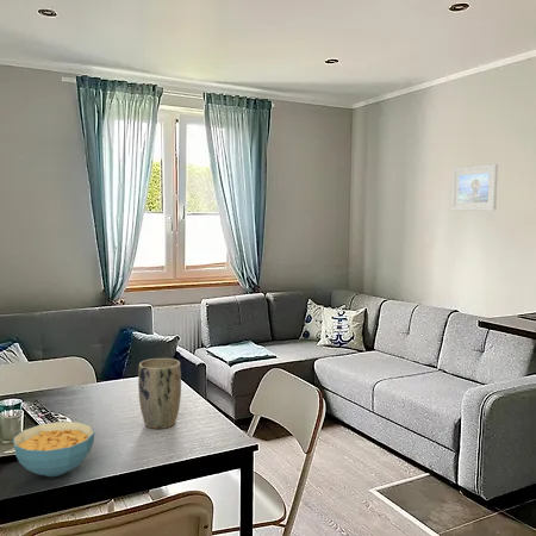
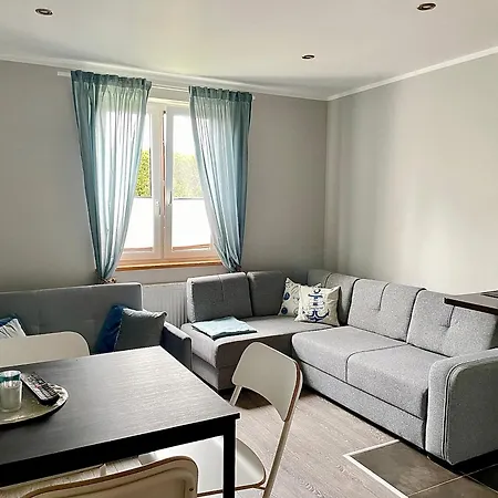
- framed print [450,163,499,212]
- plant pot [137,357,182,430]
- cereal bowl [12,420,95,478]
